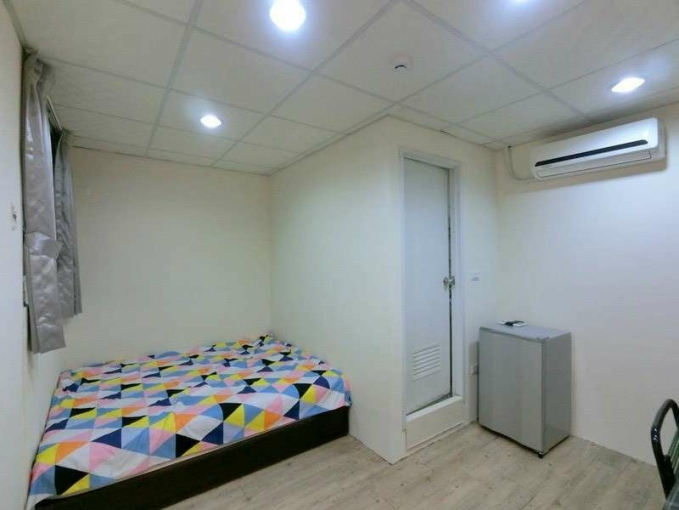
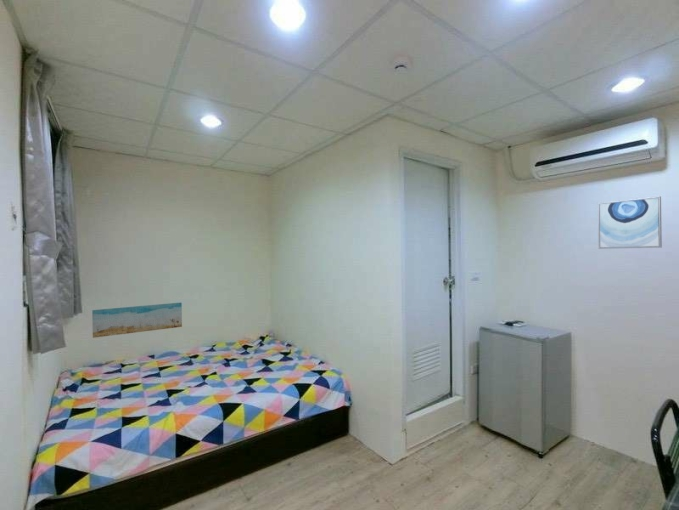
+ wall art [597,195,663,250]
+ wall art [91,302,183,339]
